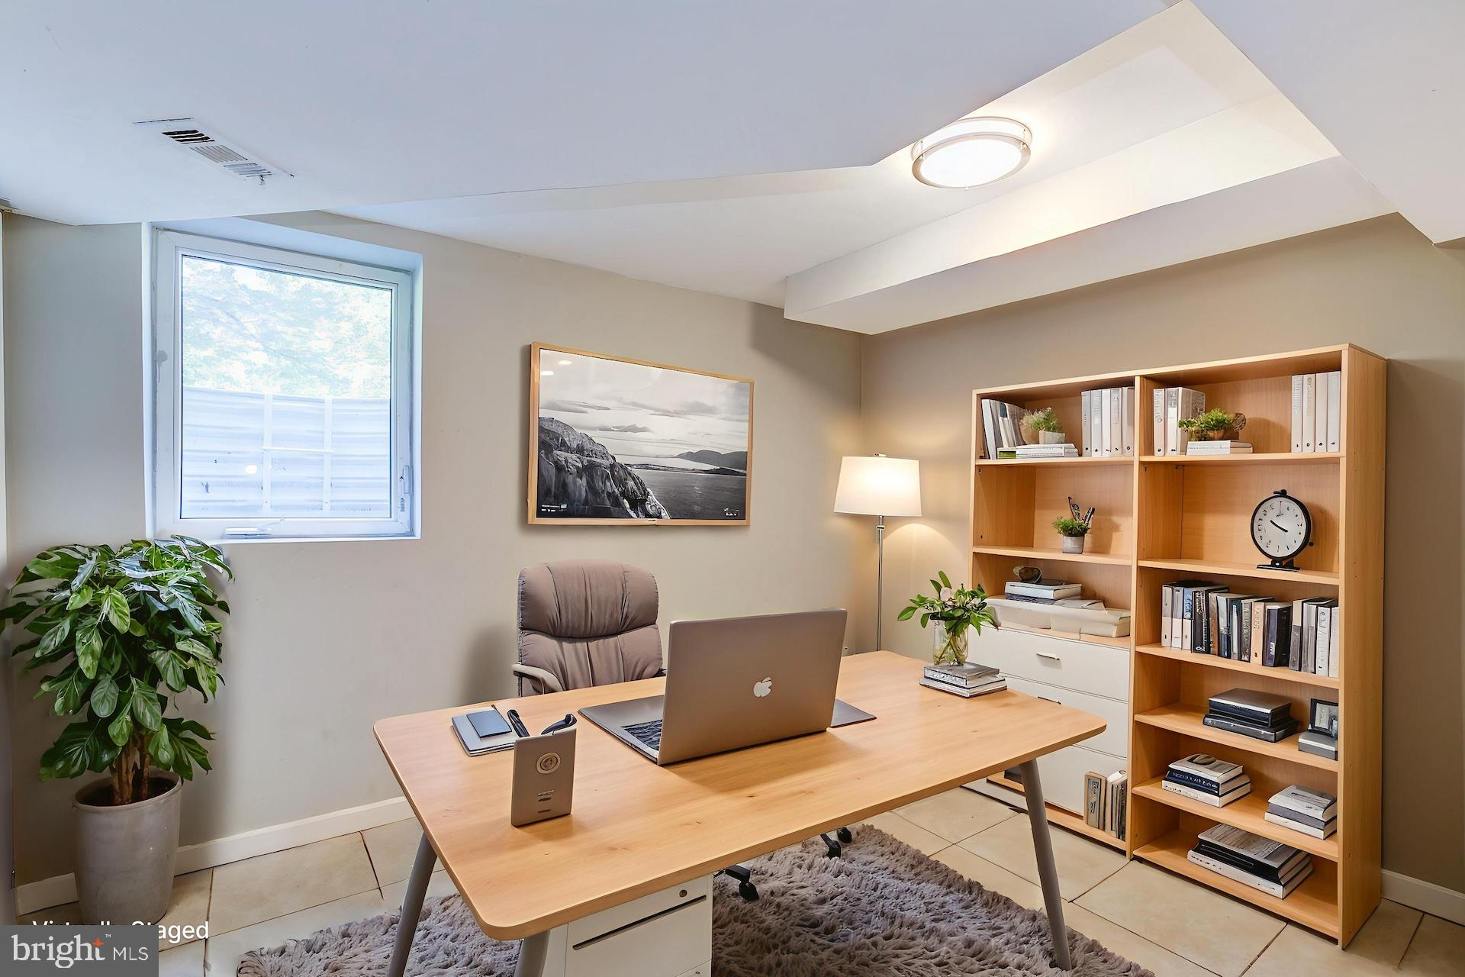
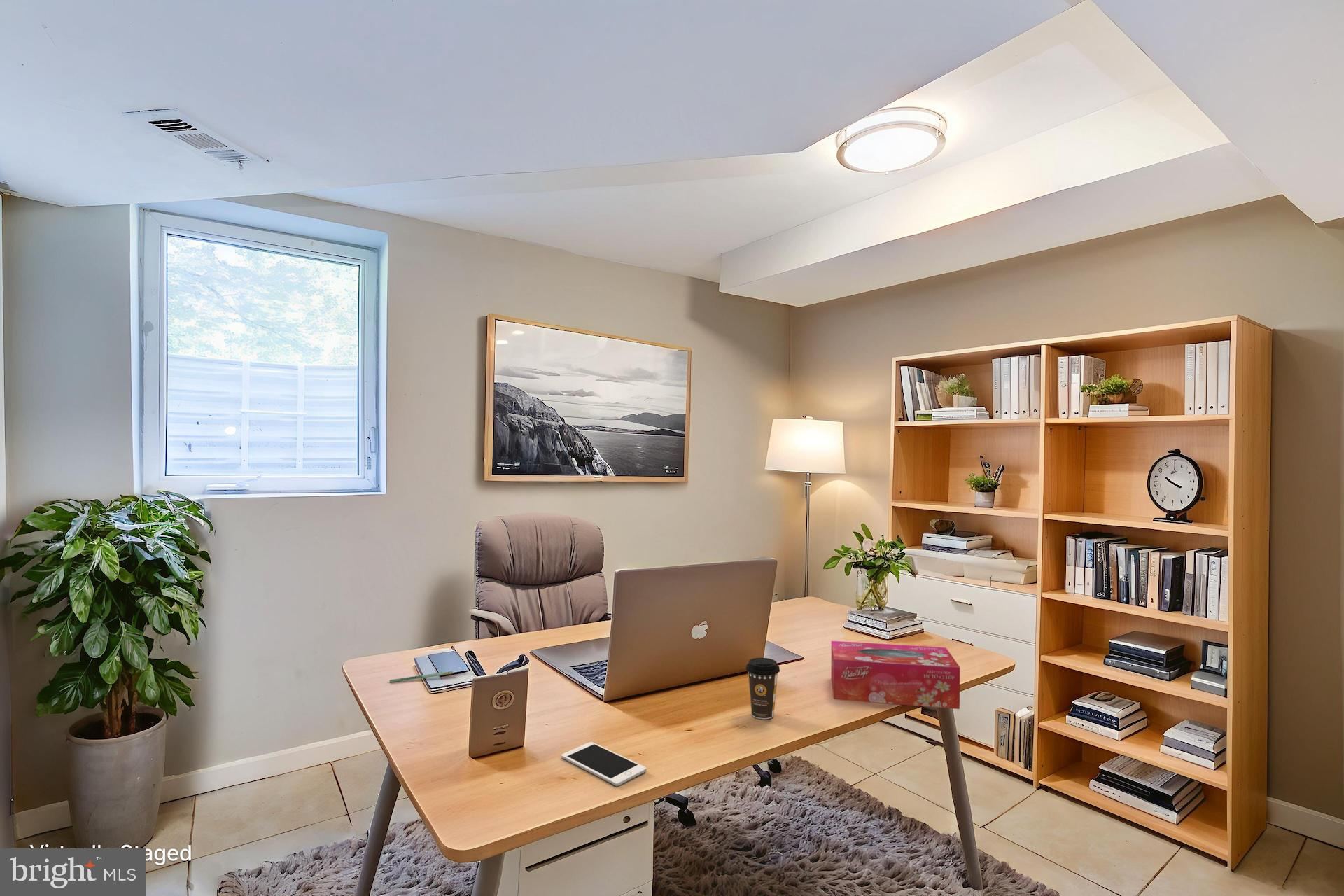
+ coffee cup [745,657,780,720]
+ cell phone [561,741,647,787]
+ pen [389,671,454,683]
+ tissue box [830,640,960,710]
